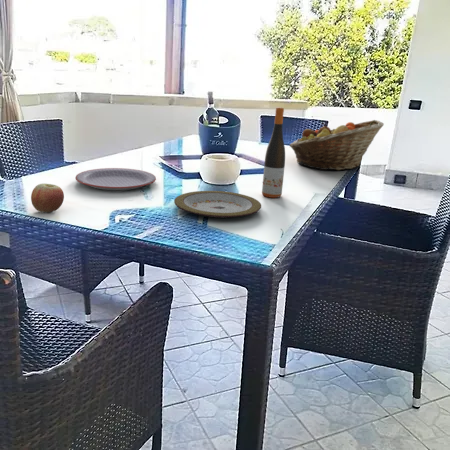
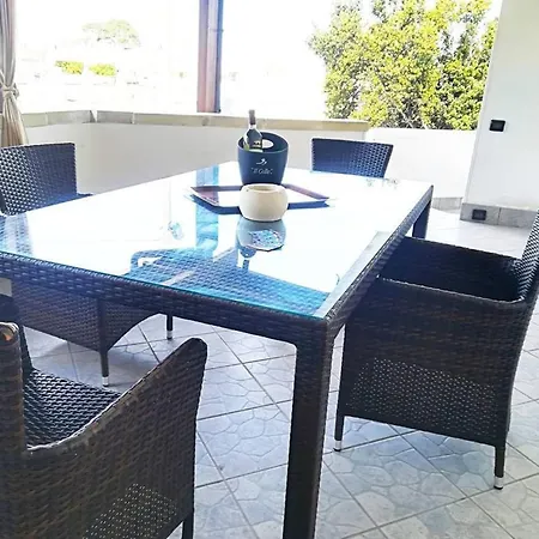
- plate [173,190,262,219]
- fruit basket [288,119,385,171]
- apple [30,183,65,213]
- plate [75,167,157,191]
- wine bottle [261,106,286,199]
